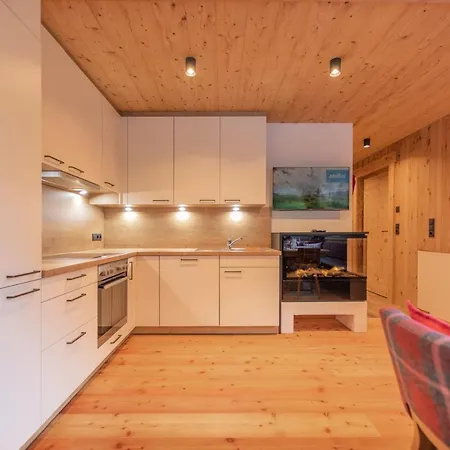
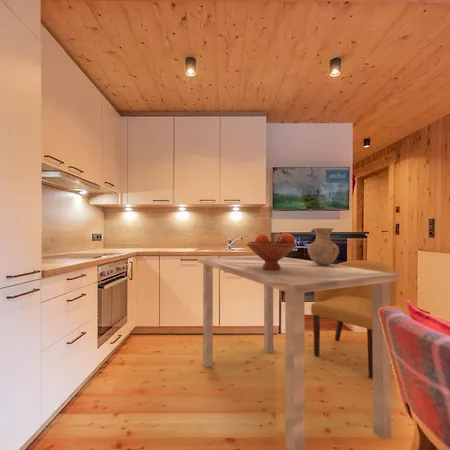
+ chair [310,259,397,379]
+ fruit bowl [246,232,298,270]
+ vase [307,227,340,266]
+ dining table [198,255,399,450]
